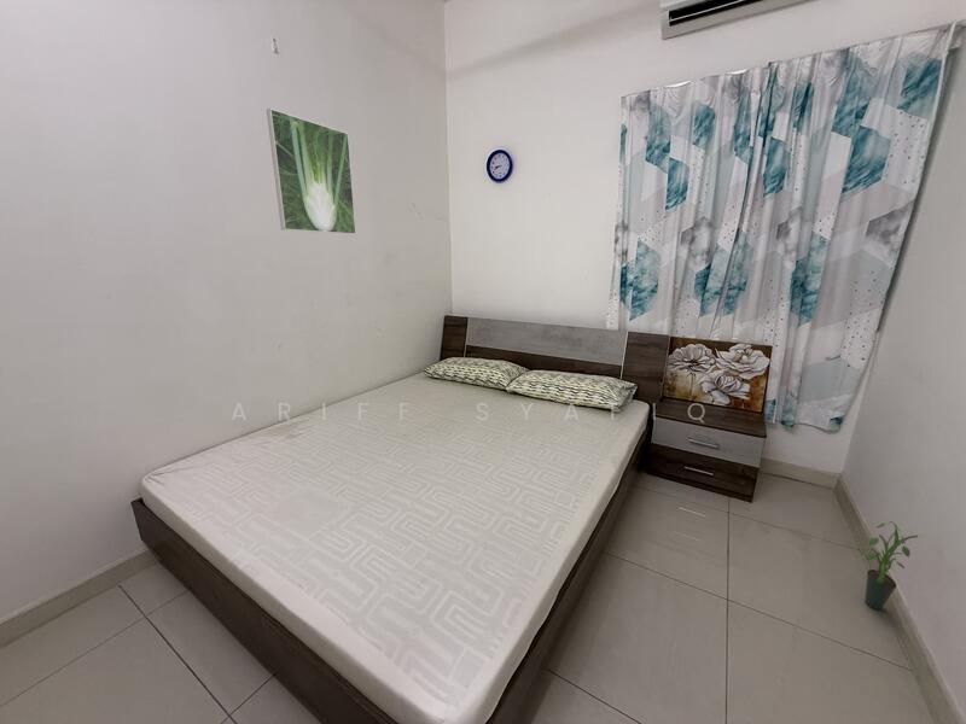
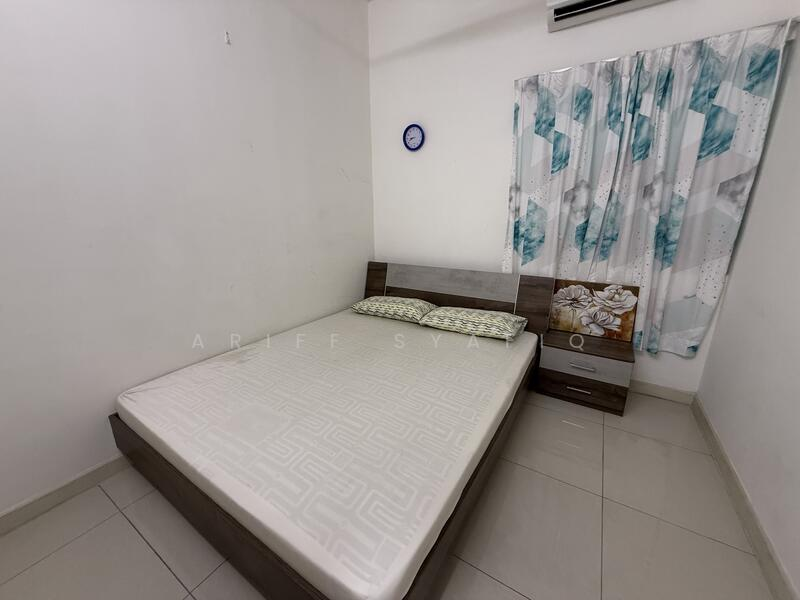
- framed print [266,107,357,235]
- potted plant [859,520,919,611]
